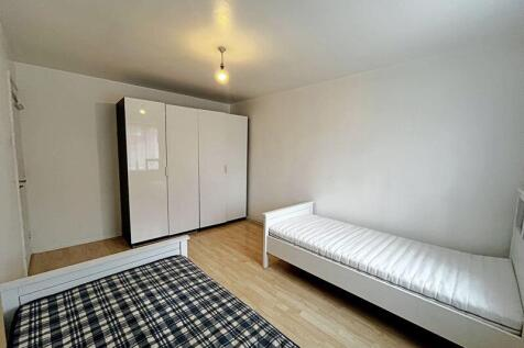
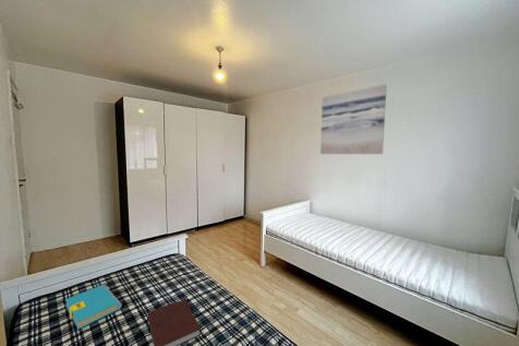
+ wall art [319,83,388,155]
+ book [64,284,123,331]
+ notebook [146,298,202,346]
